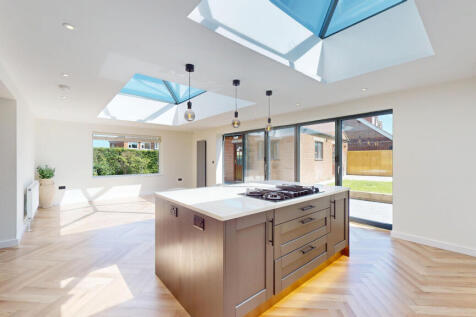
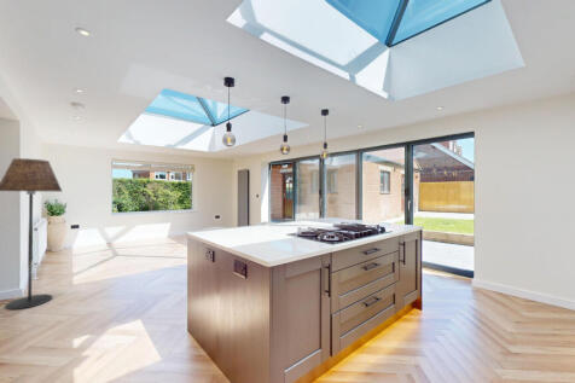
+ floor lamp [0,157,63,311]
